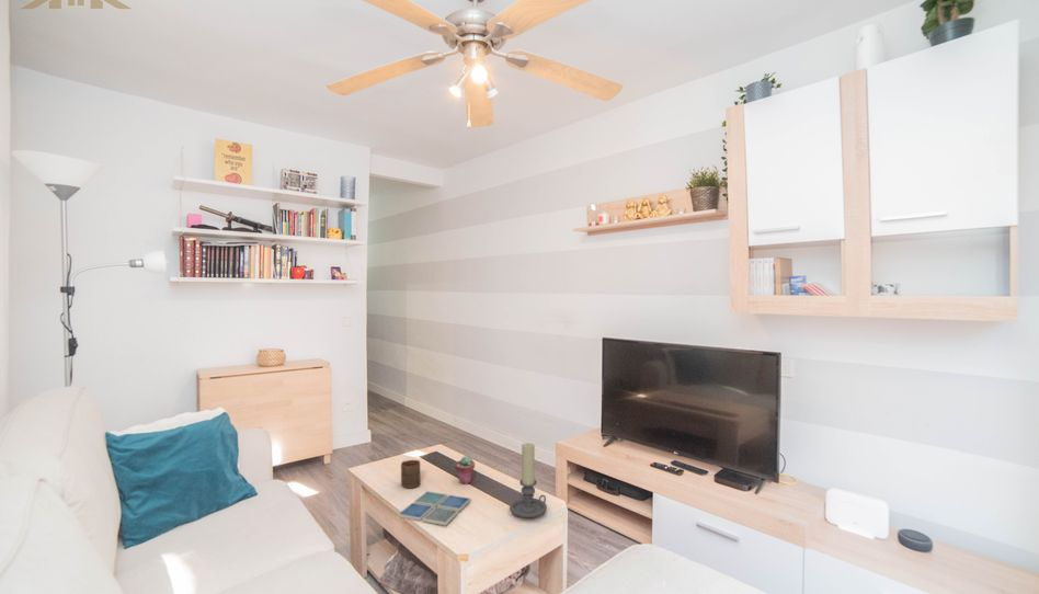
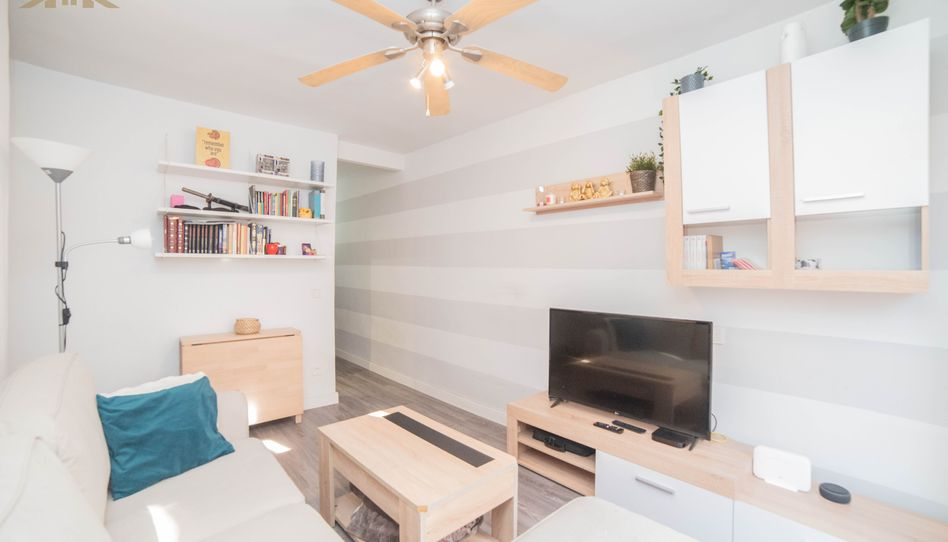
- drink coaster [397,490,472,527]
- potted succulent [455,455,476,486]
- candle holder [509,442,548,518]
- cup [400,459,422,490]
